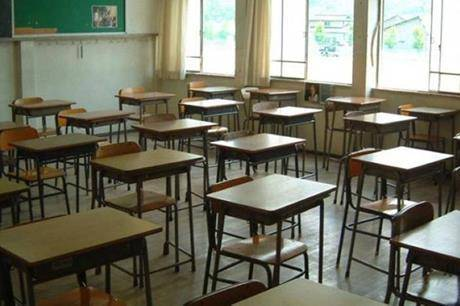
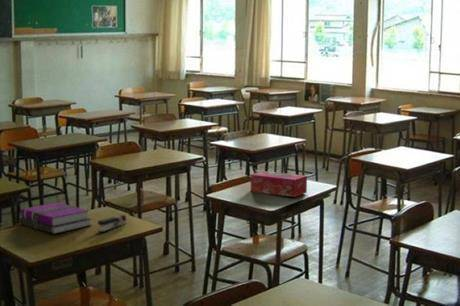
+ hardback book [18,202,92,235]
+ stapler [96,214,128,233]
+ tissue box [250,170,308,198]
